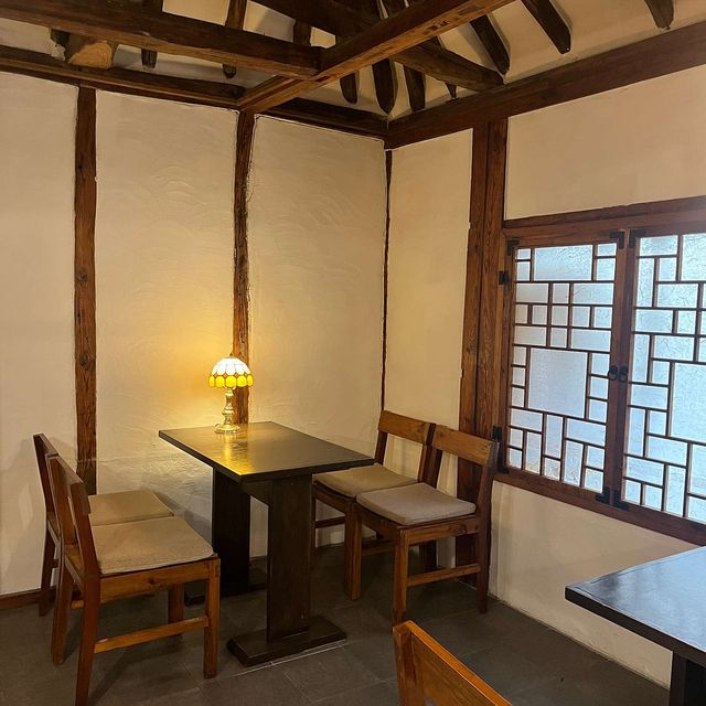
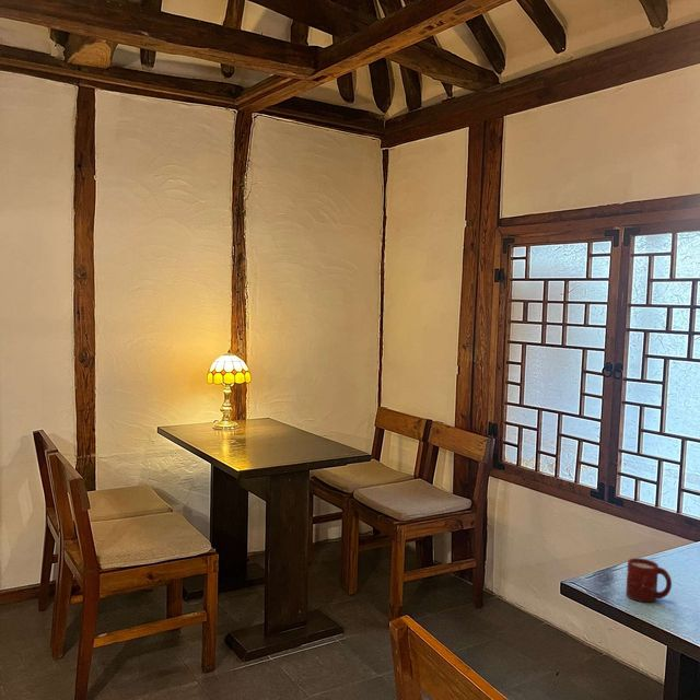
+ cup [625,557,673,603]
